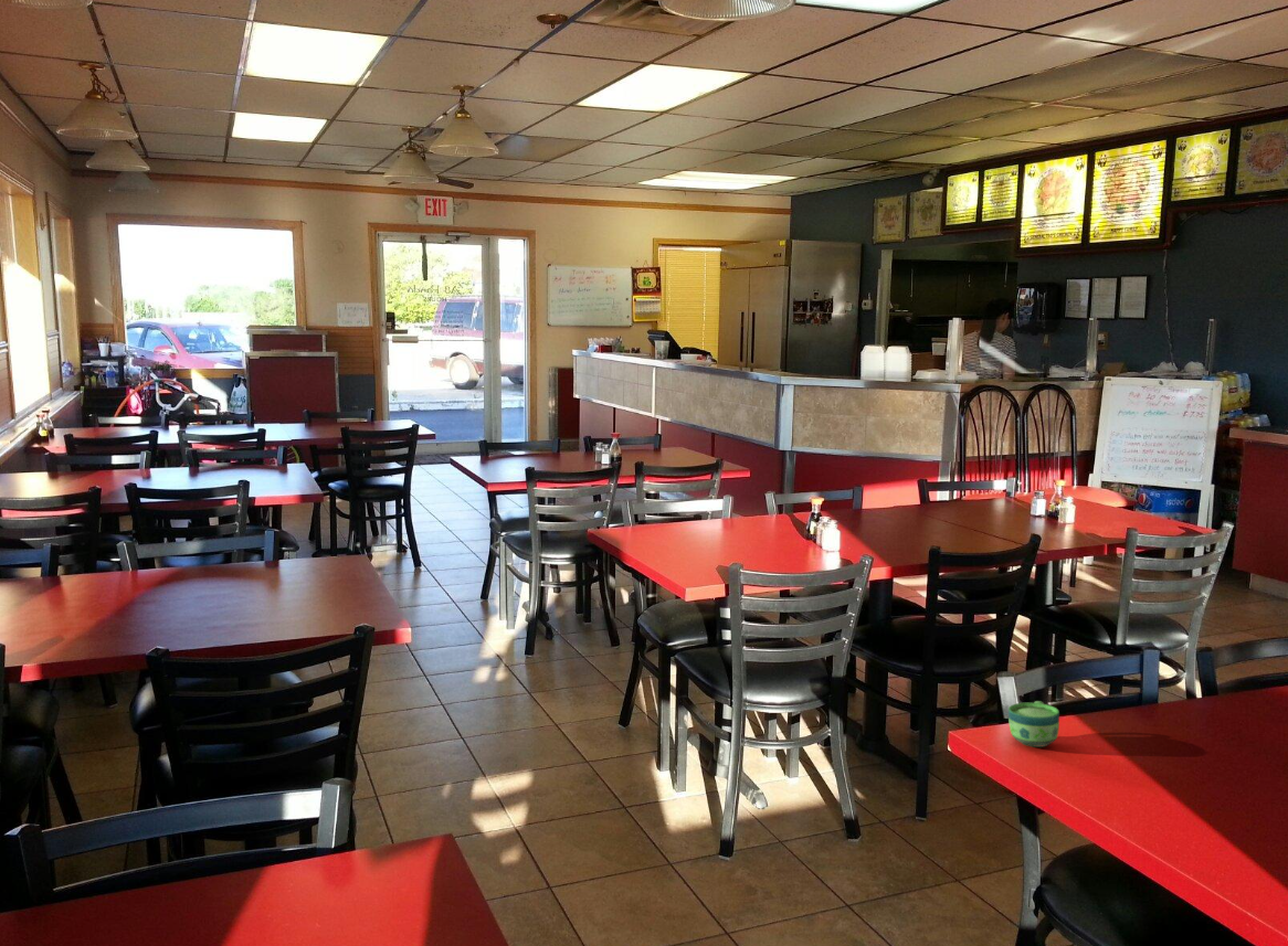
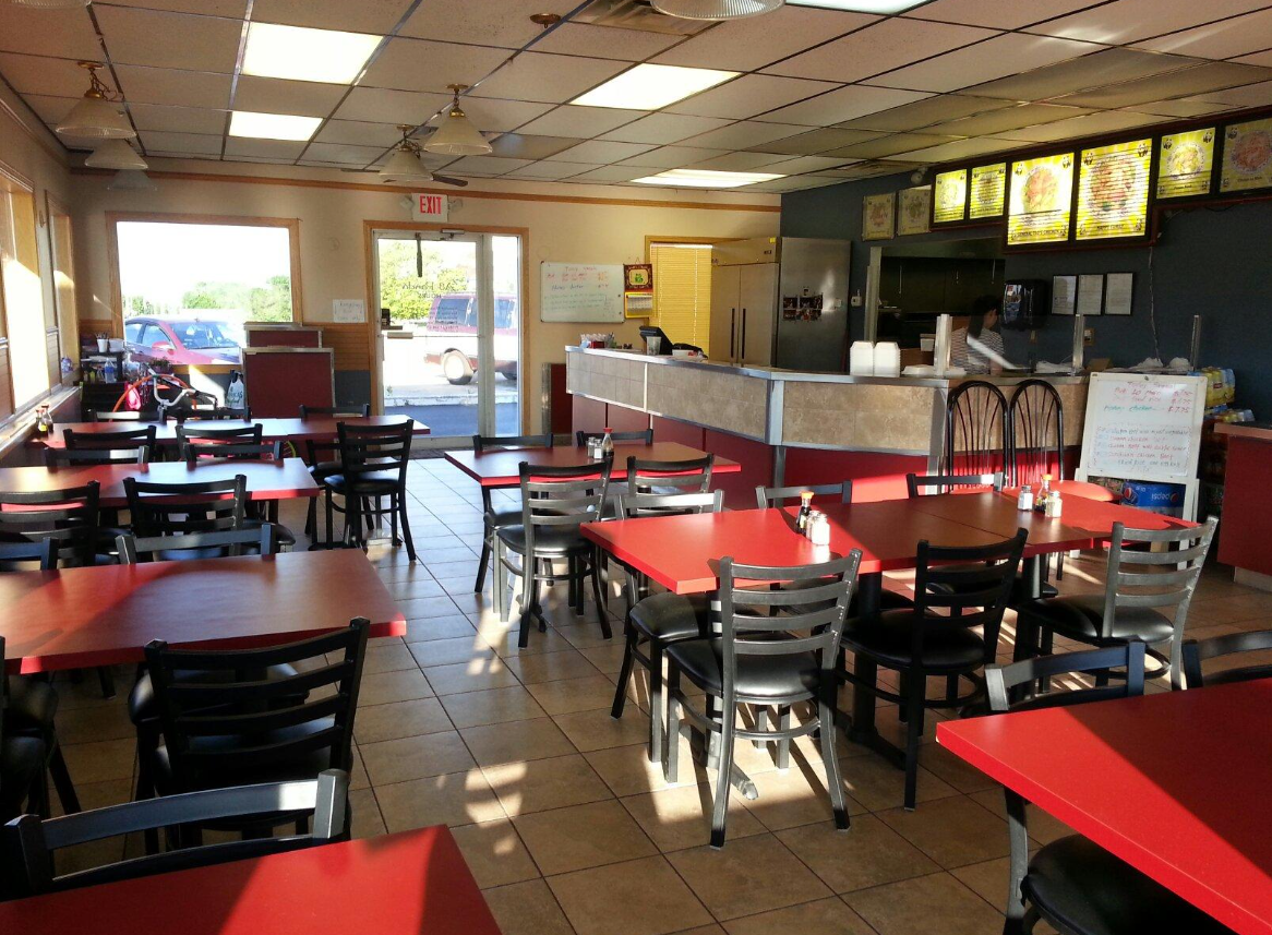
- cup [1007,700,1060,748]
